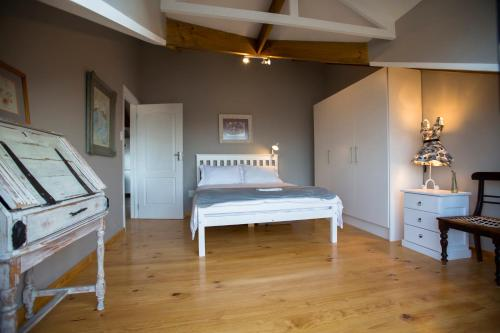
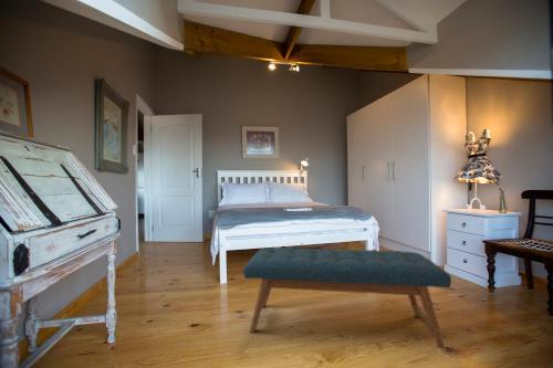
+ bench [242,246,452,349]
